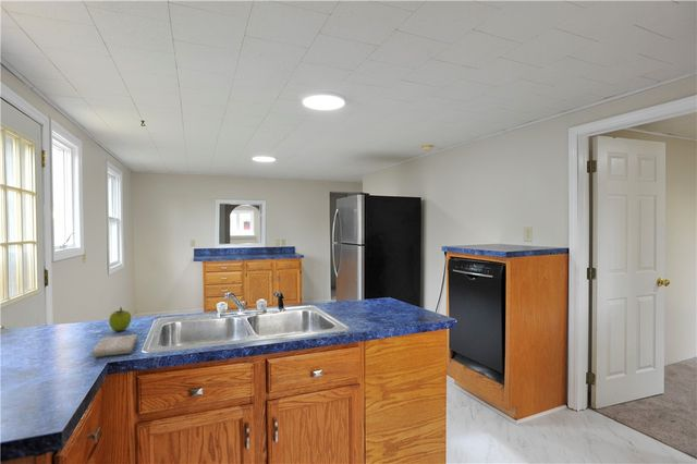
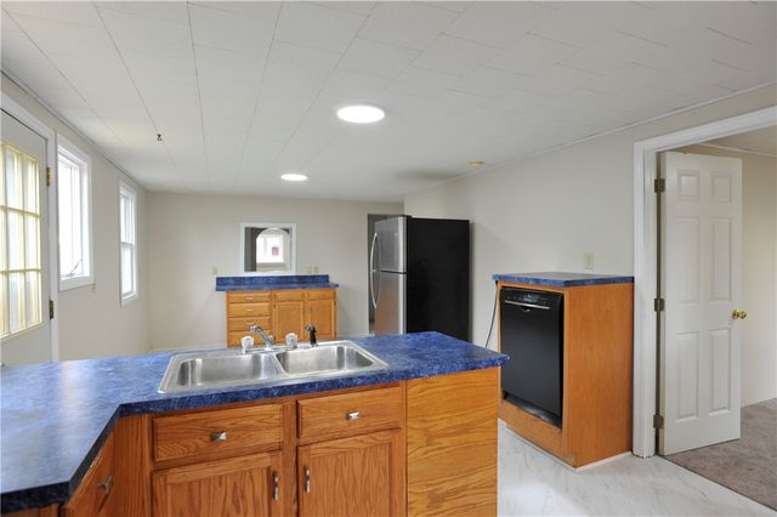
- washcloth [91,333,138,358]
- fruit [108,306,132,332]
